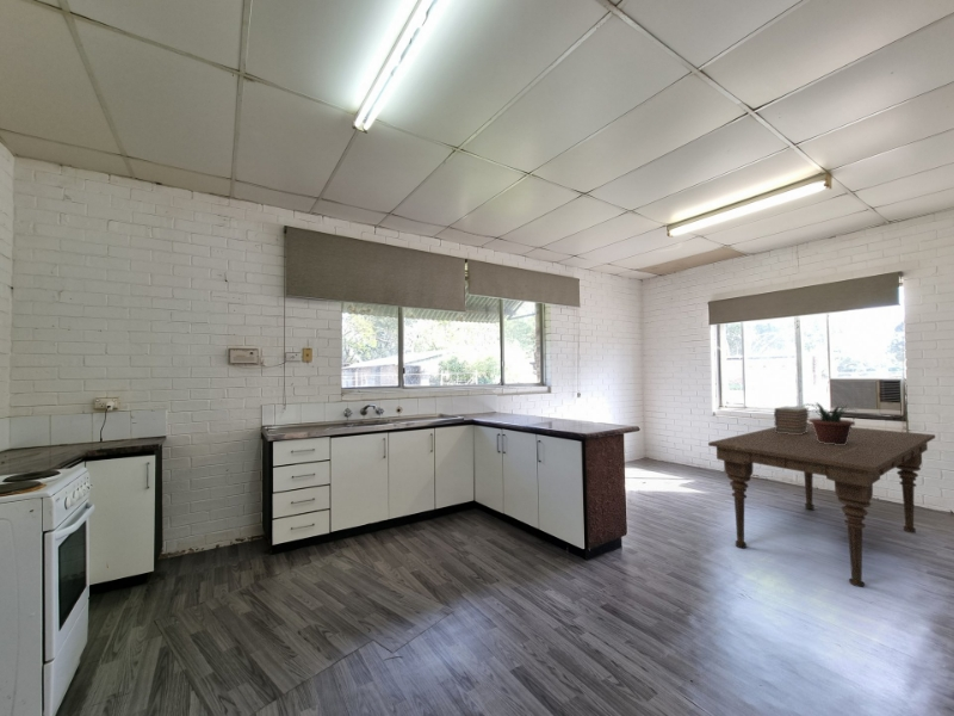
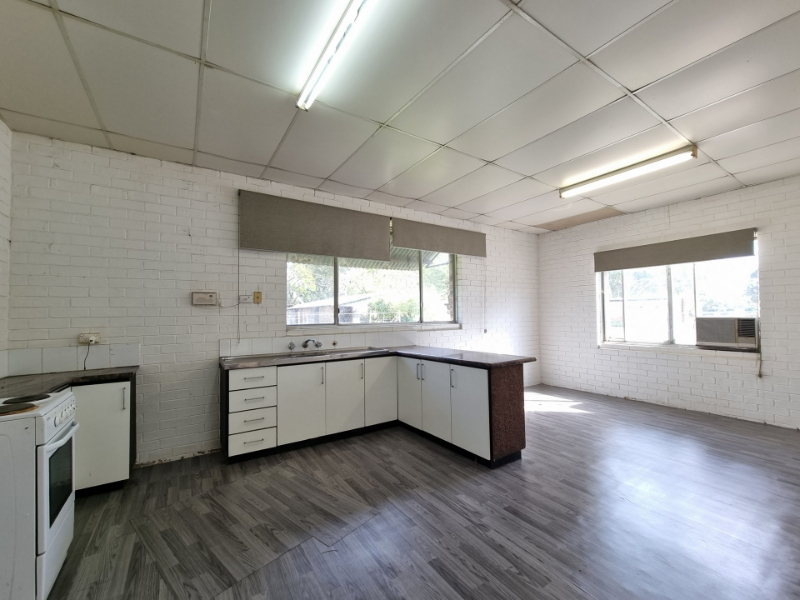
- book stack [773,406,810,434]
- dining table [707,422,936,588]
- potted plant [804,401,859,445]
